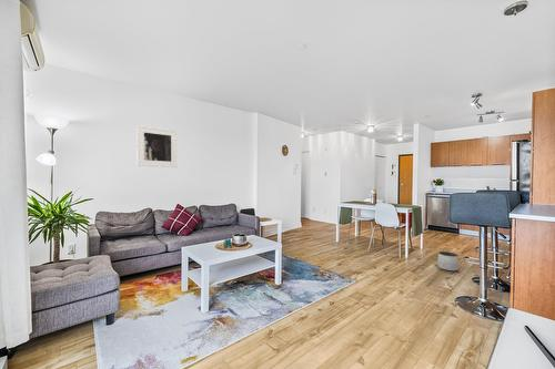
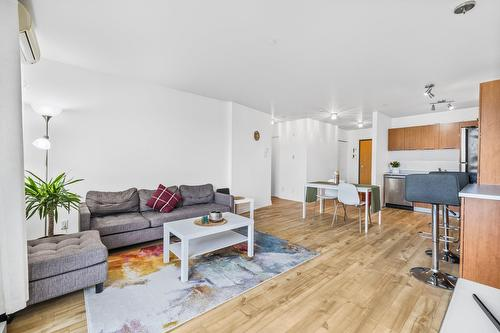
- planter [437,250,460,273]
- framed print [135,124,179,168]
